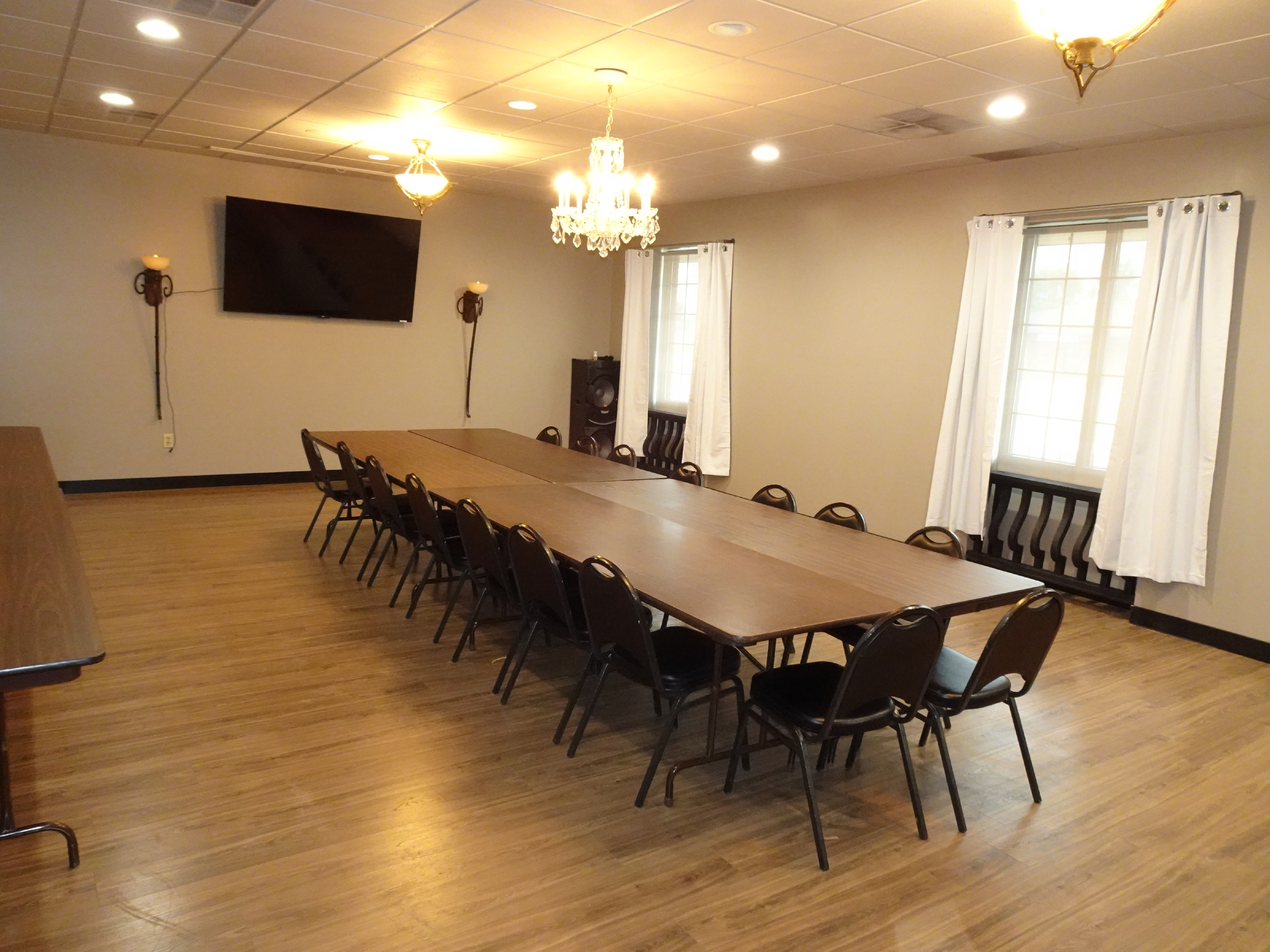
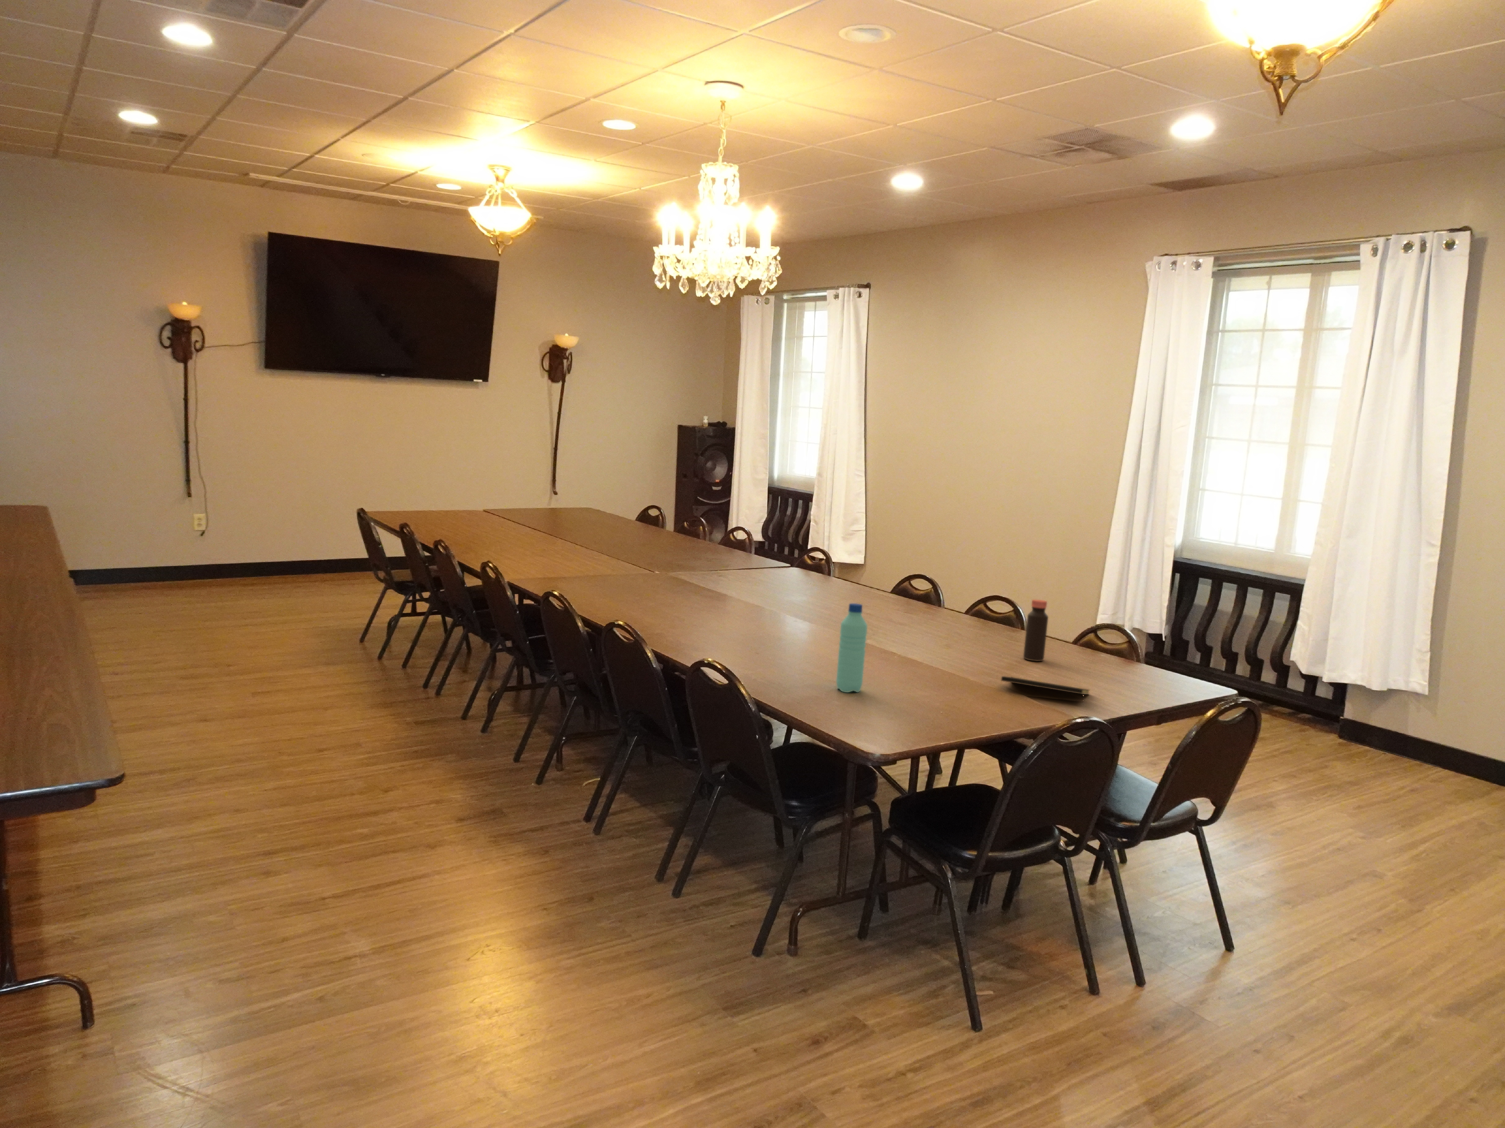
+ bottle [1023,600,1049,661]
+ water bottle [835,603,867,693]
+ notepad [1001,675,1090,706]
